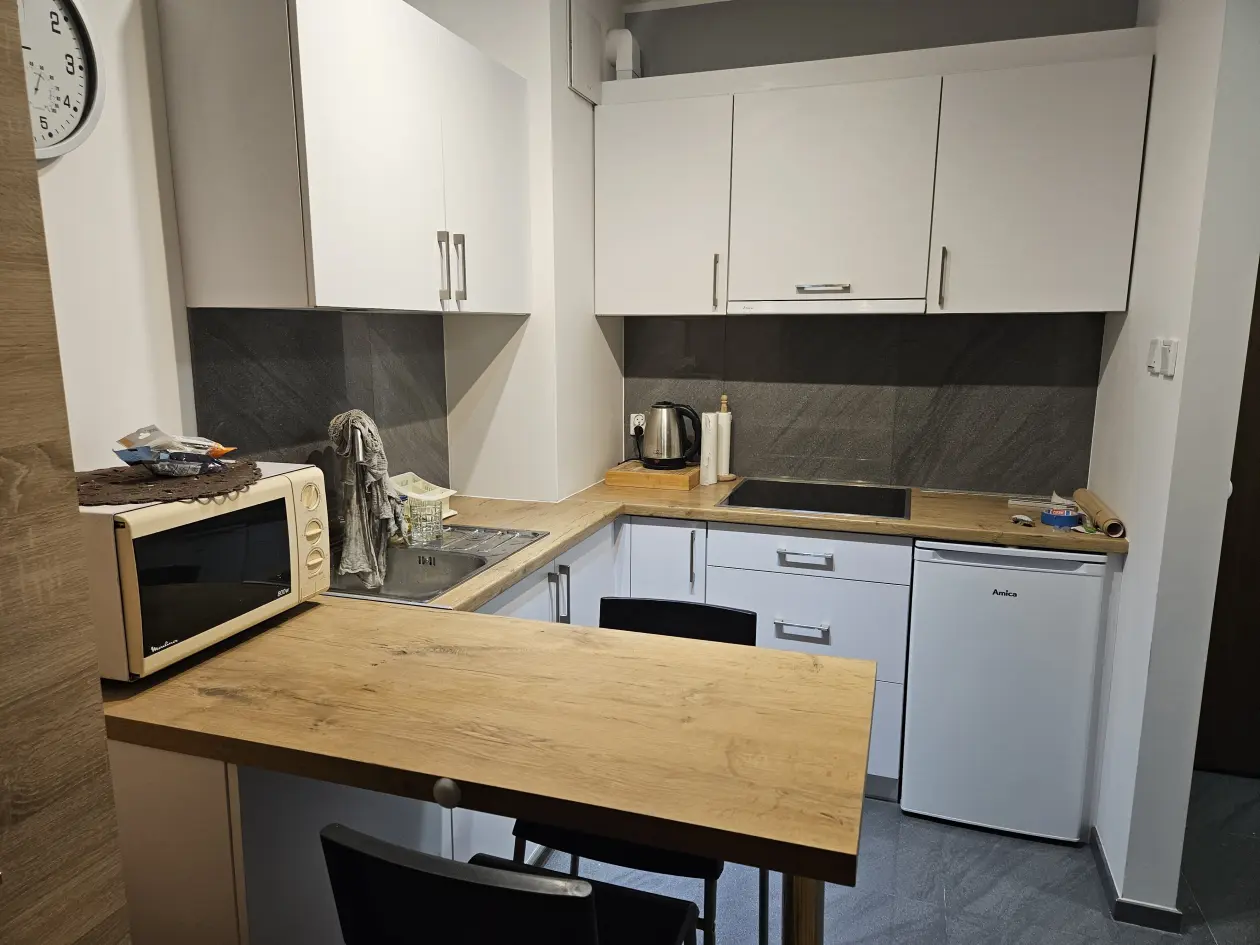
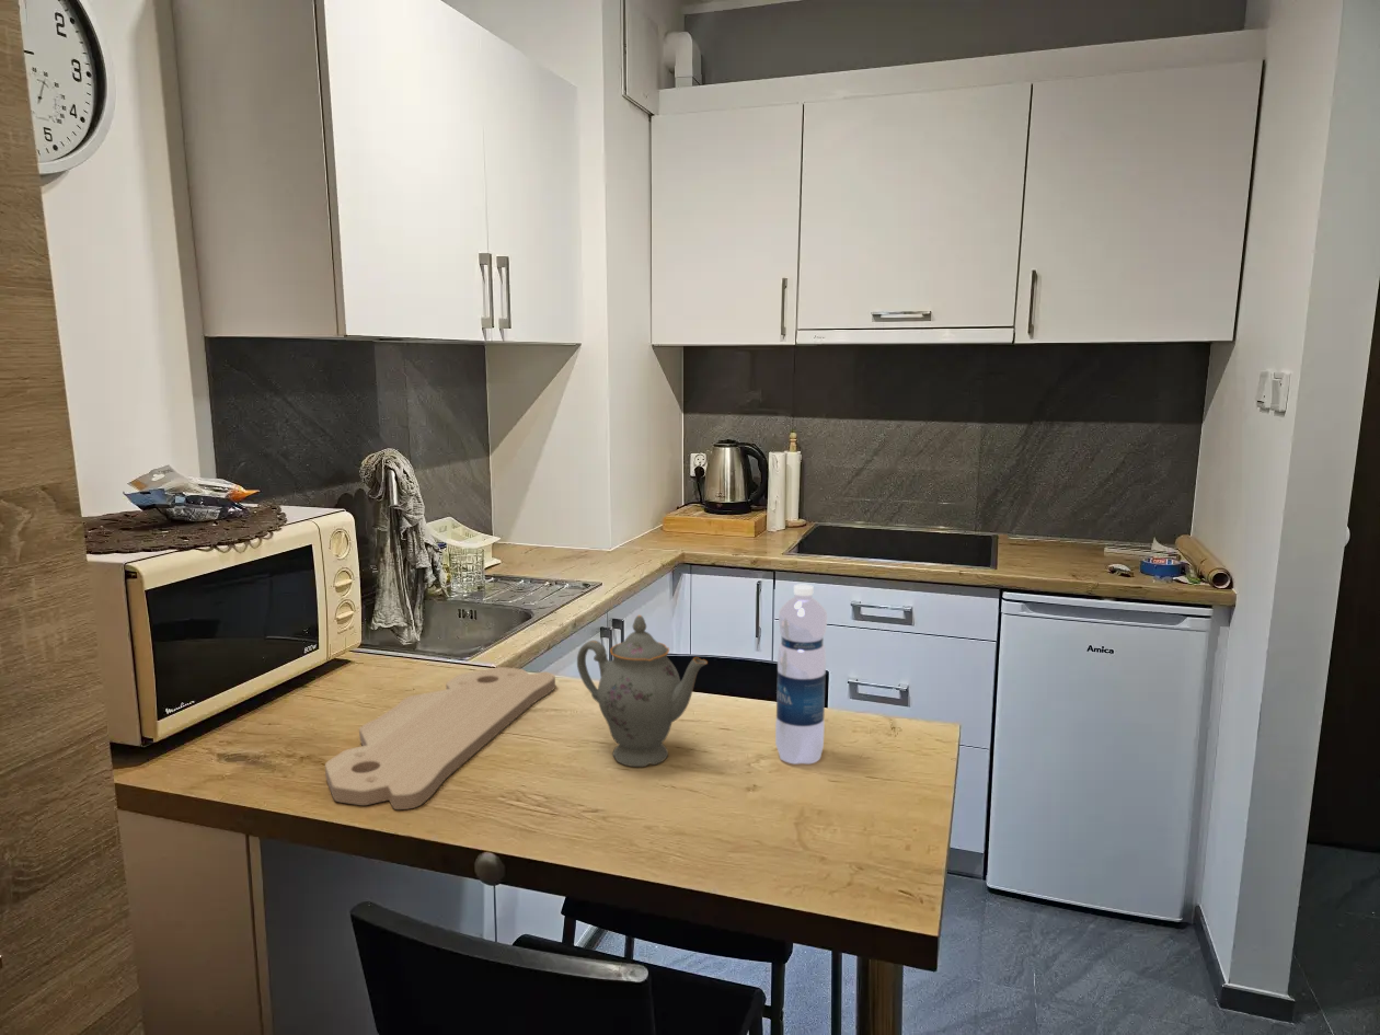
+ chinaware [576,614,709,768]
+ cutting board [324,666,556,810]
+ water bottle [774,584,828,764]
